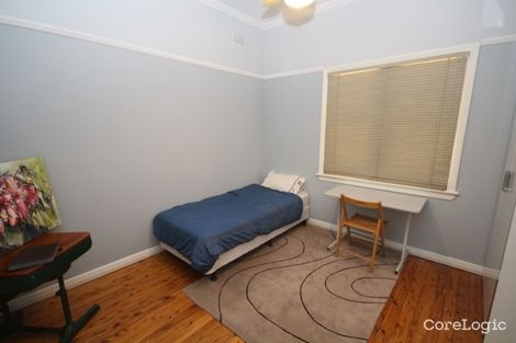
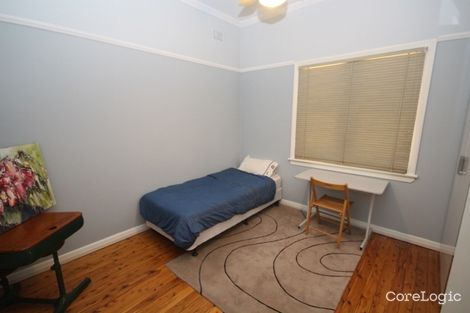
- notebook [5,240,61,273]
